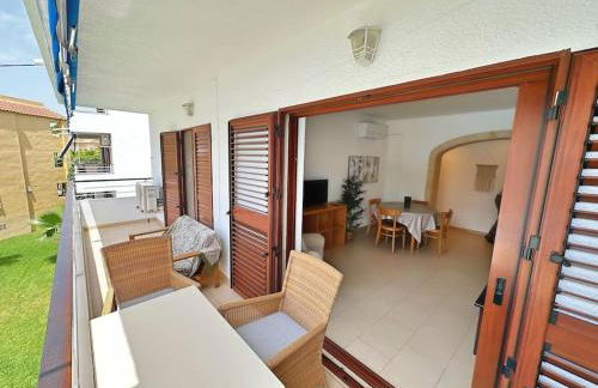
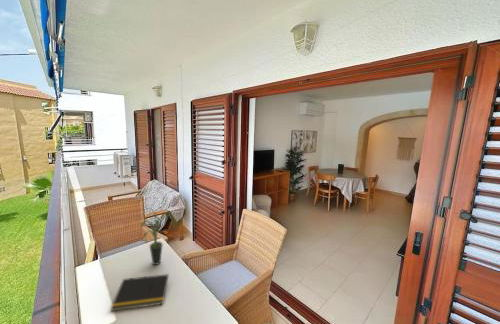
+ notepad [110,273,170,312]
+ potted plant [140,209,166,266]
